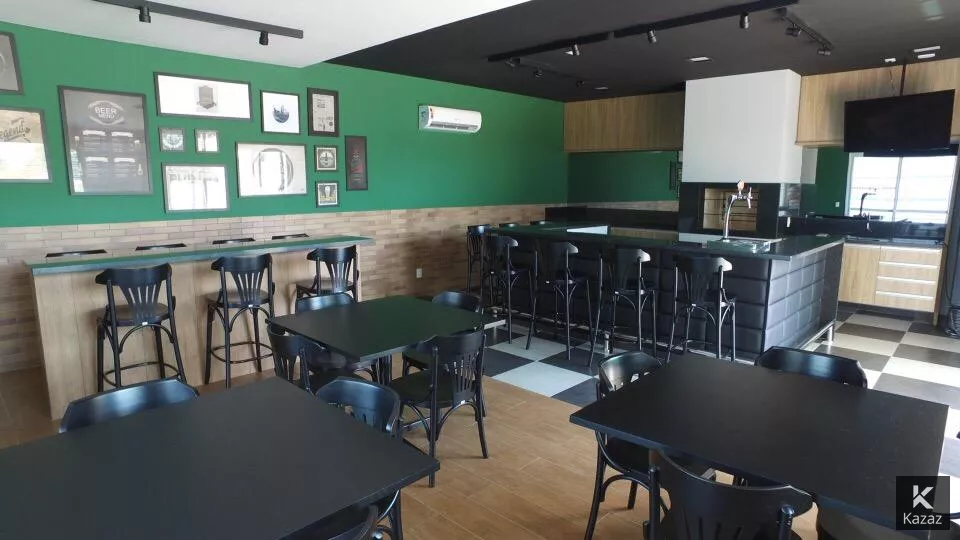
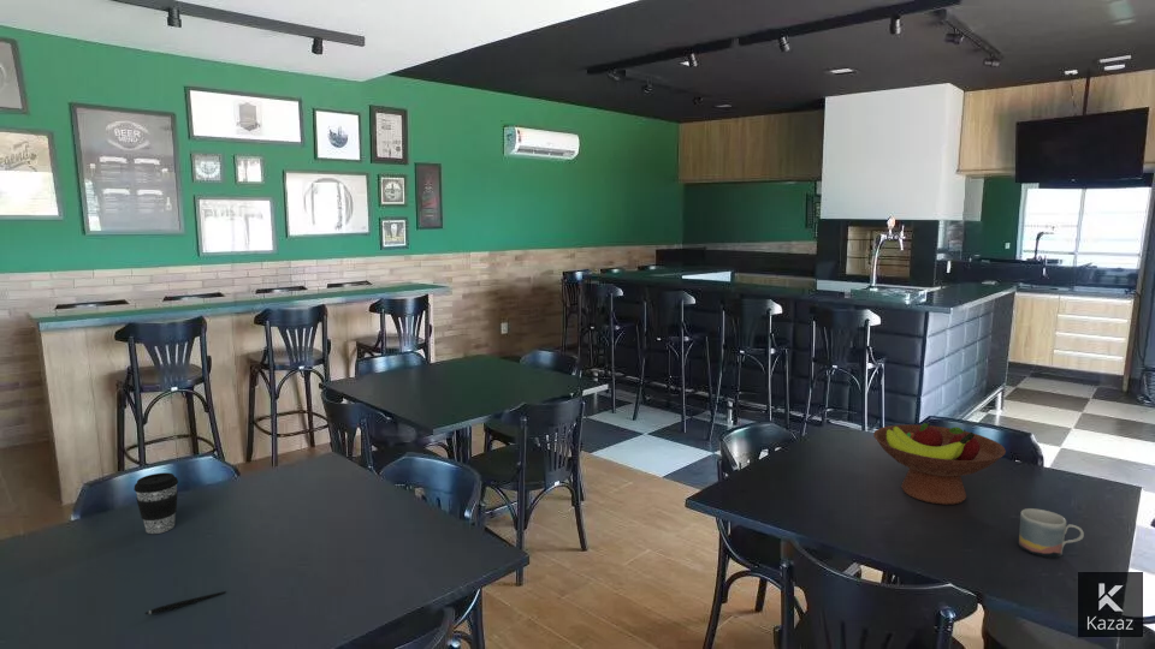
+ fruit bowl [872,422,1007,506]
+ coffee cup [132,471,179,535]
+ pen [144,590,227,615]
+ mug [1018,507,1085,559]
